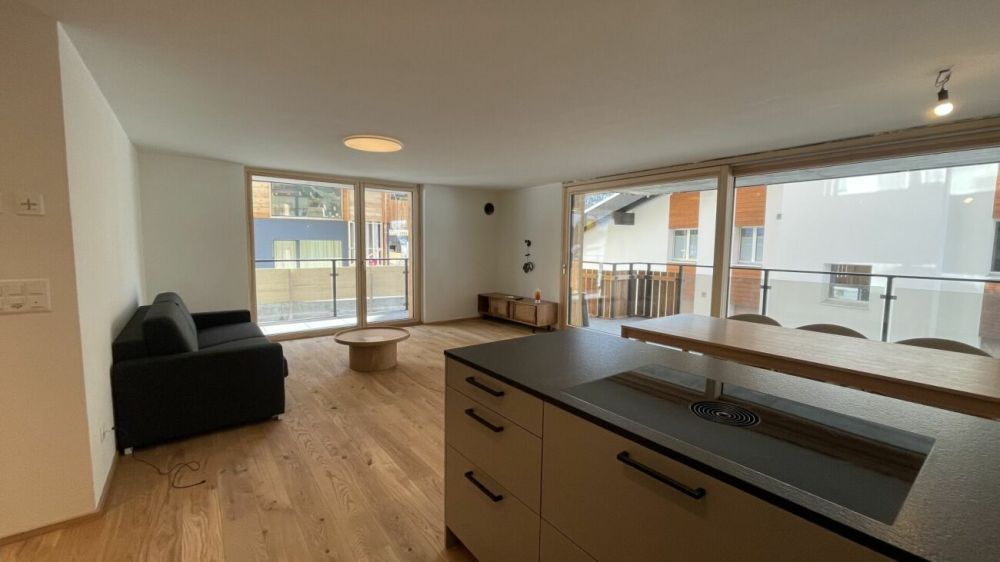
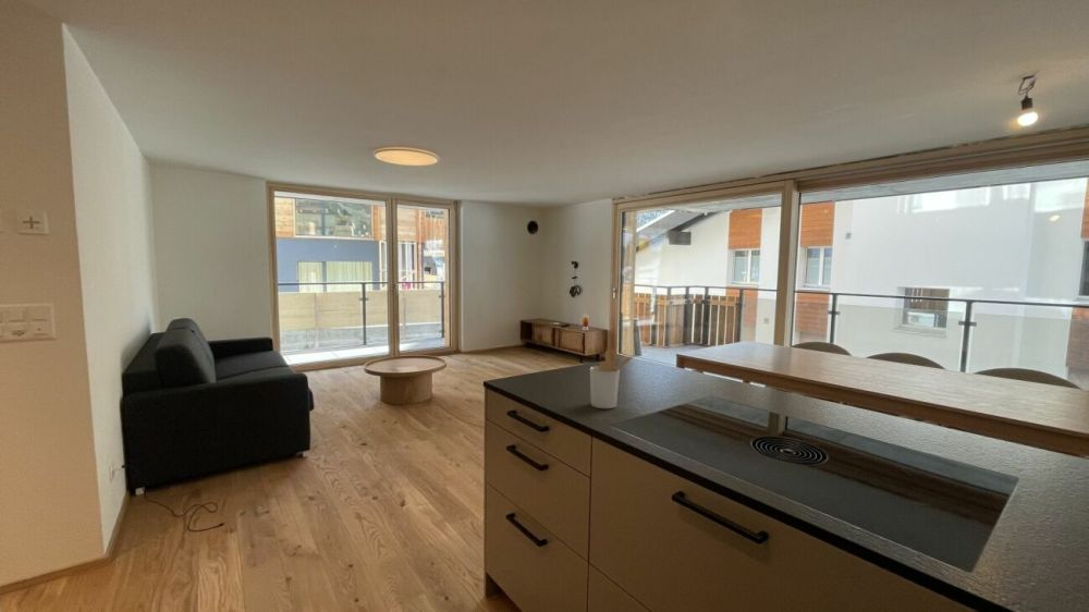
+ utensil holder [589,347,637,409]
